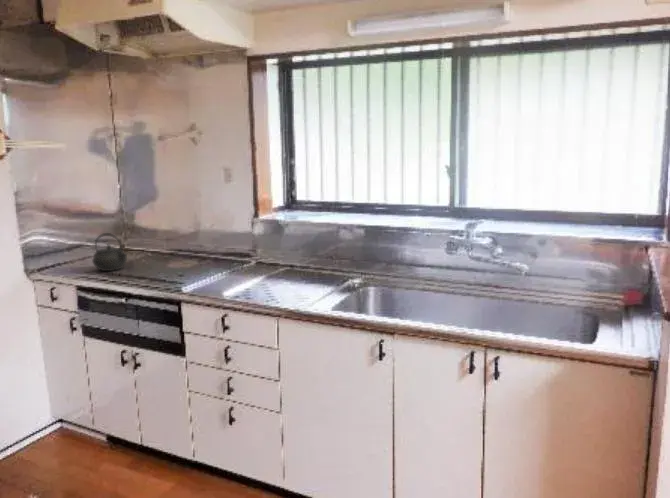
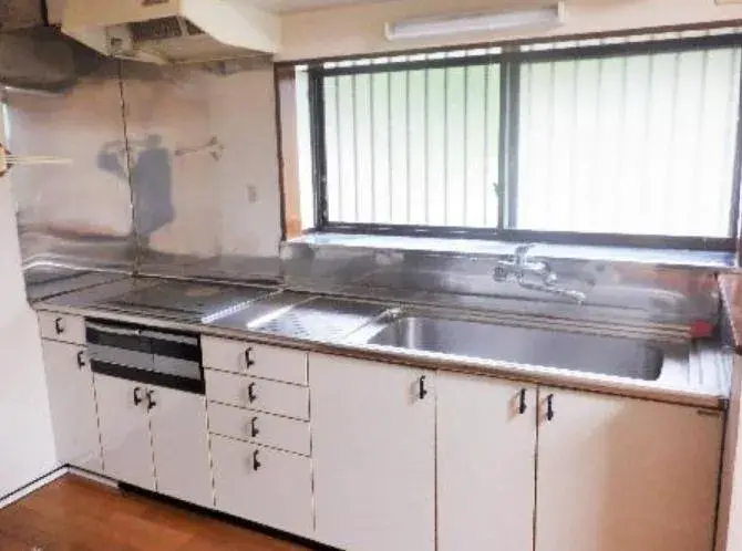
- kettle [91,232,128,272]
